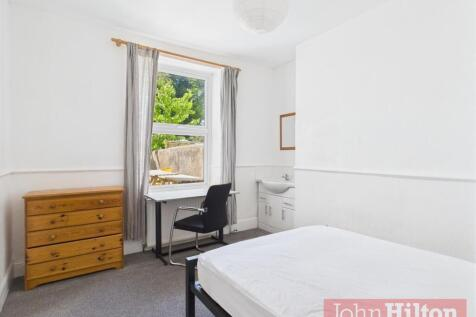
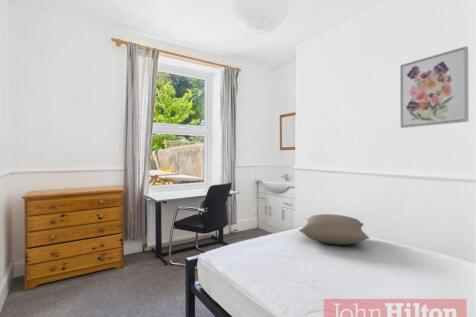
+ pillow [298,213,371,246]
+ wall art [399,45,469,129]
